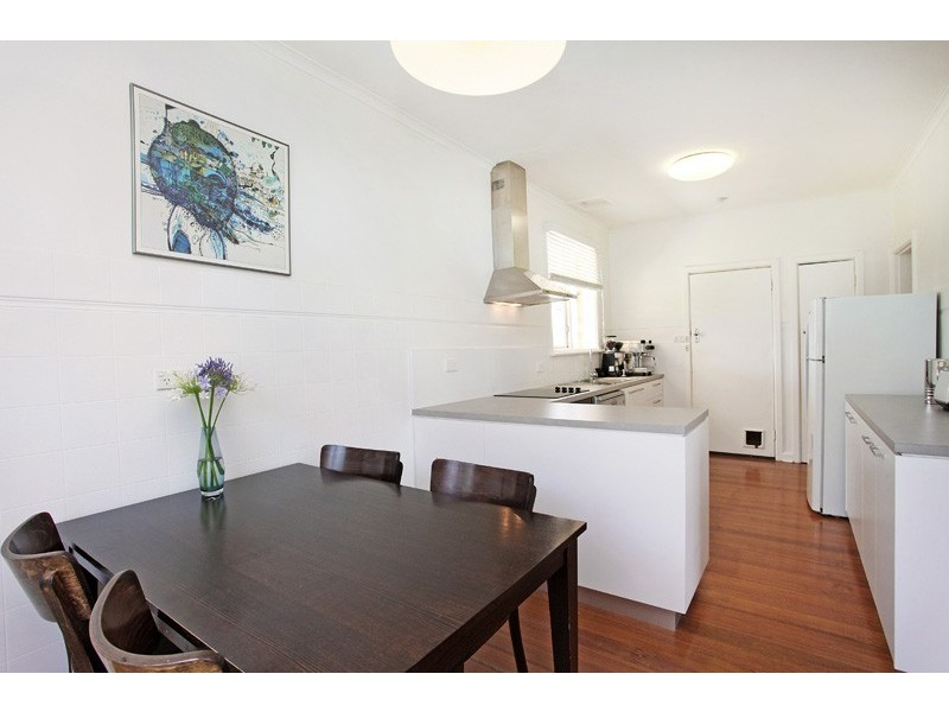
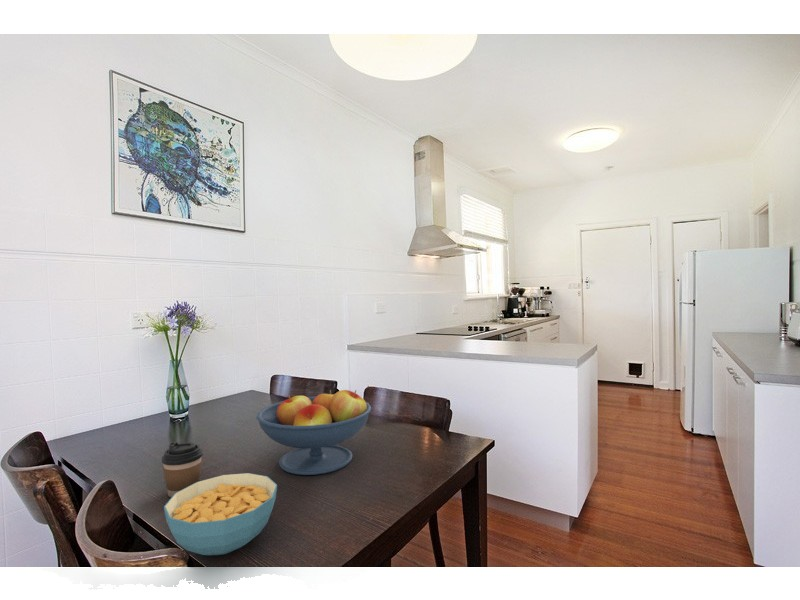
+ fruit bowl [256,389,372,476]
+ cereal bowl [163,472,278,556]
+ coffee cup [161,441,204,498]
